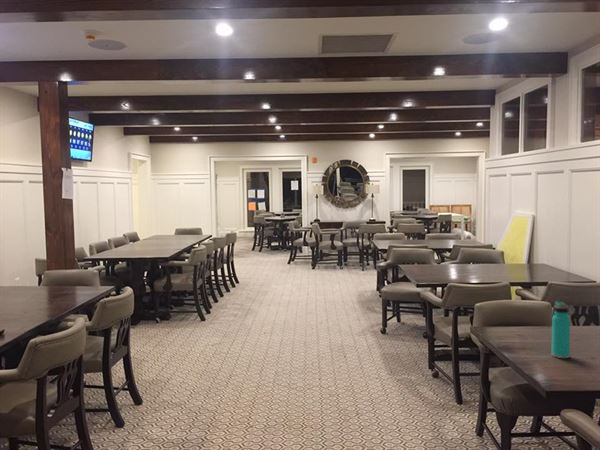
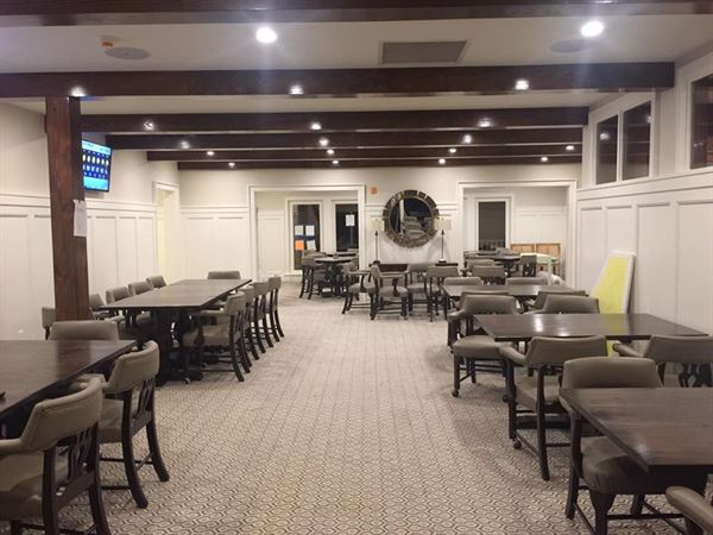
- water bottle [551,301,571,359]
